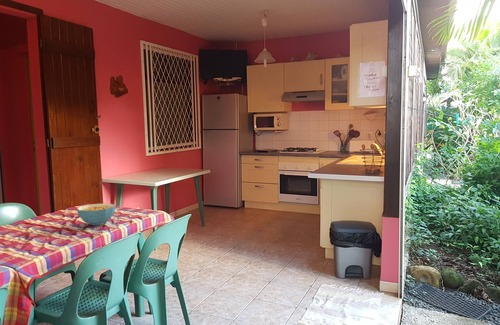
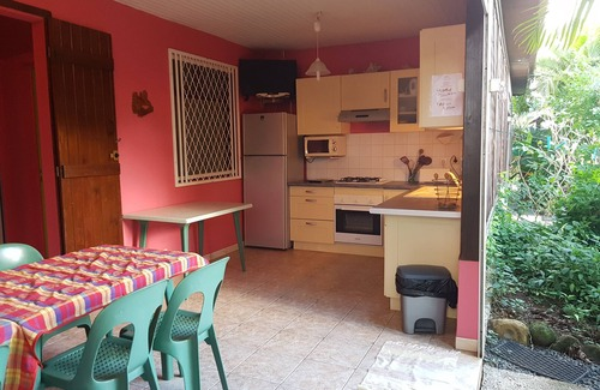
- cereal bowl [76,203,116,226]
